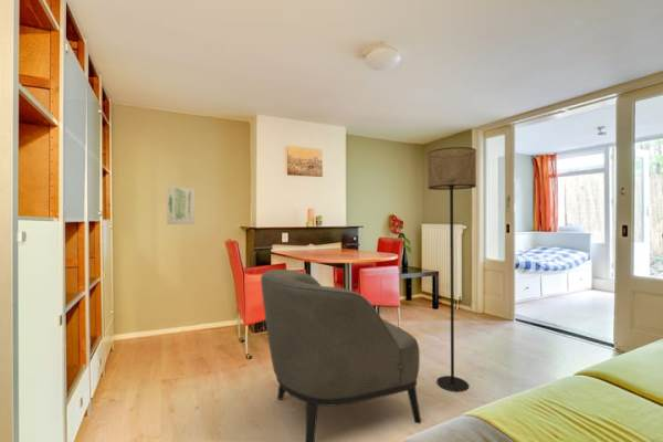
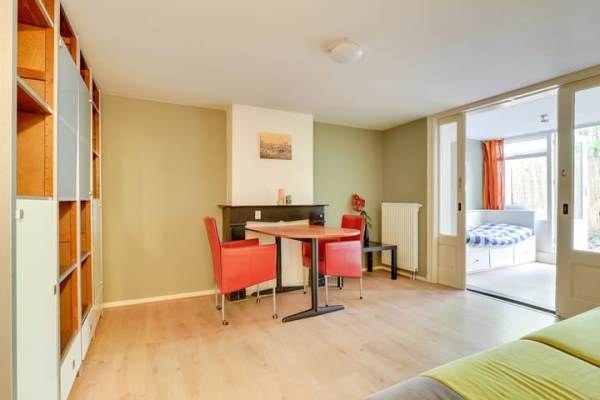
- wall art [166,186,196,225]
- armchair [260,269,422,442]
- floor lamp [427,146,477,392]
